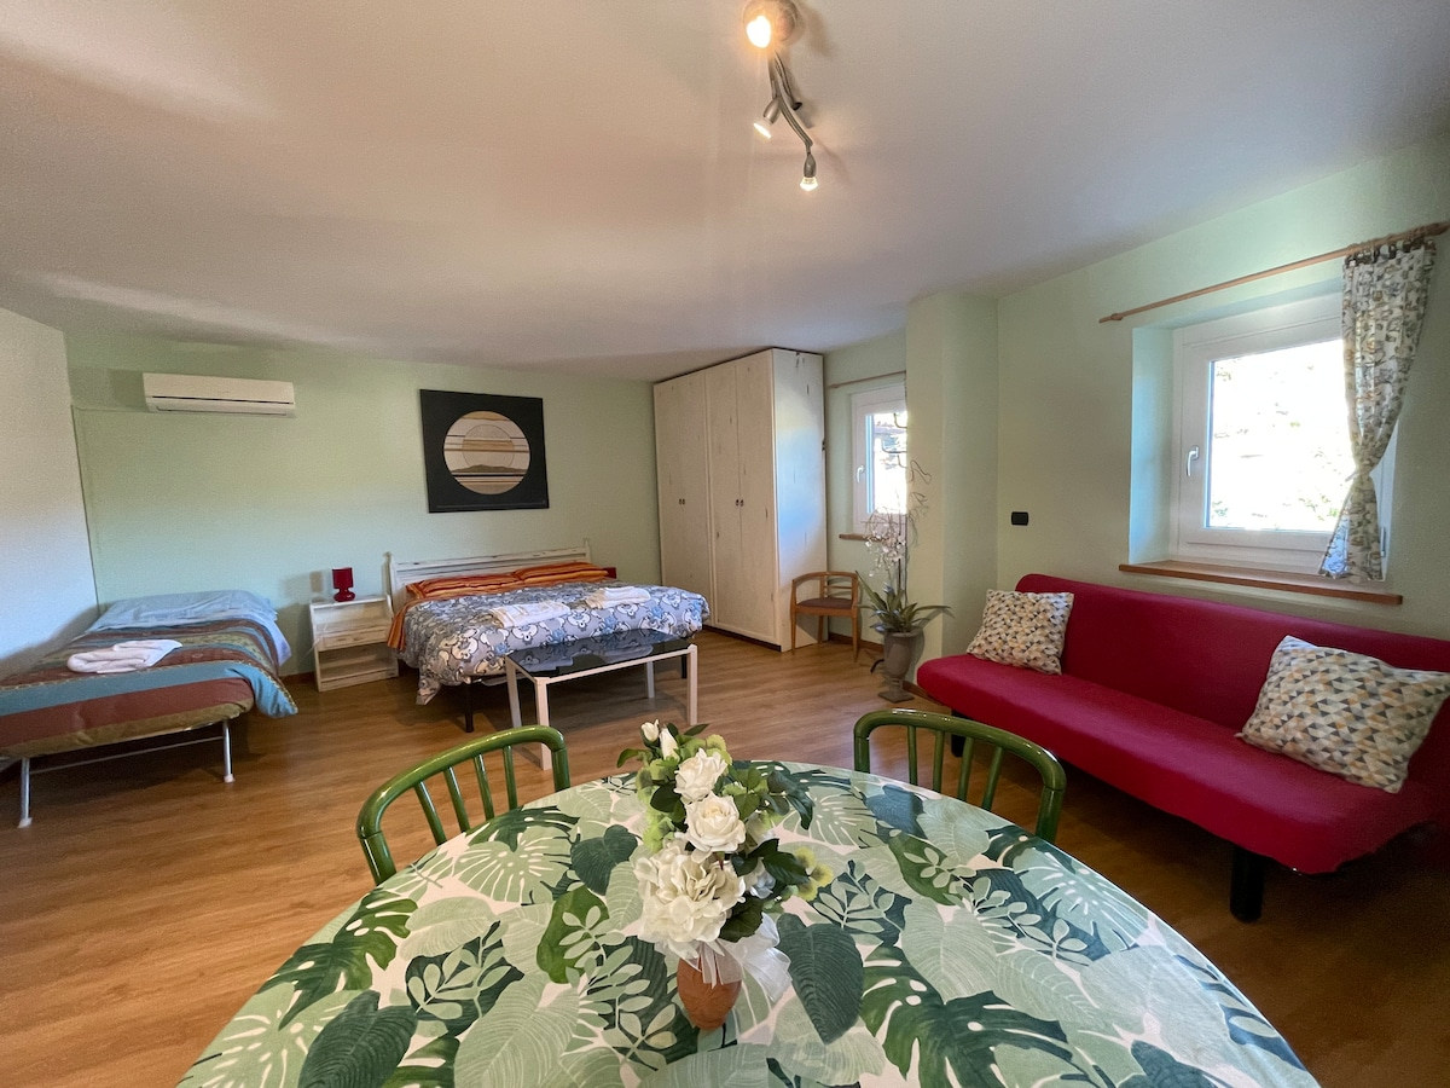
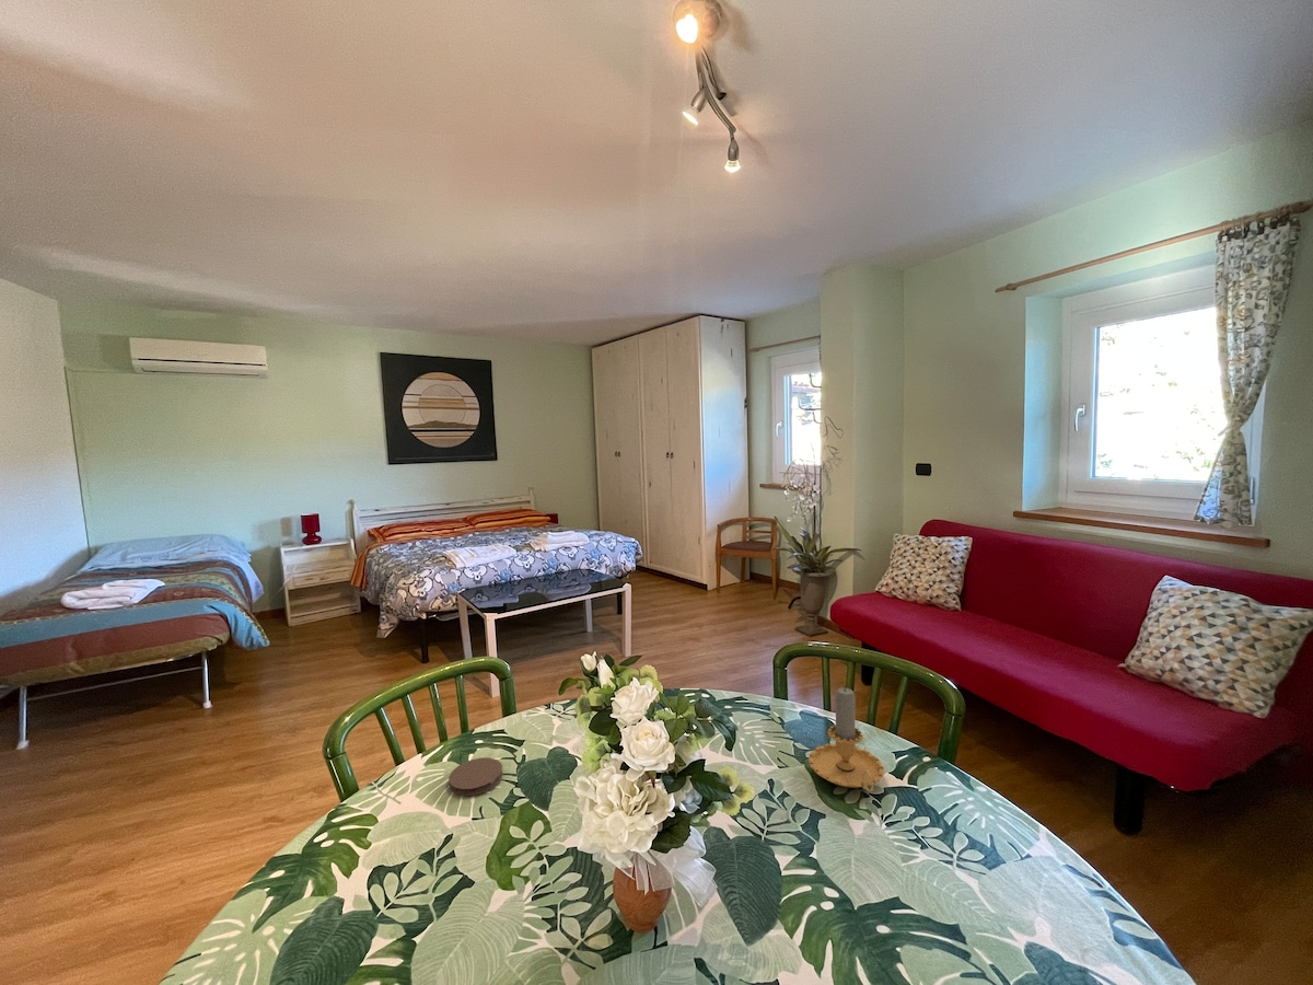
+ candle [807,685,885,793]
+ coaster [448,756,504,797]
